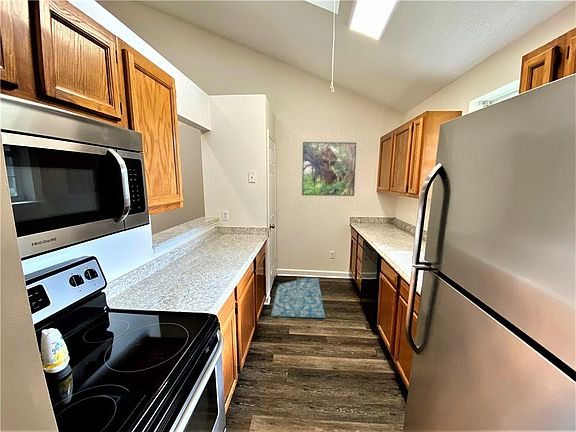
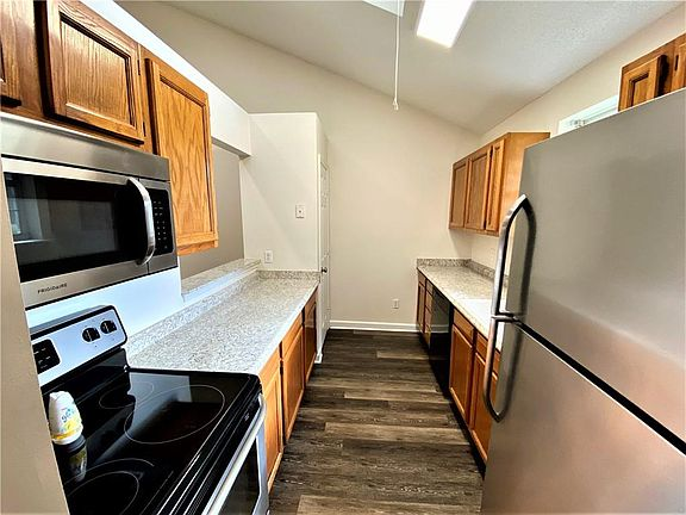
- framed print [301,141,357,197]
- rug [270,277,326,319]
